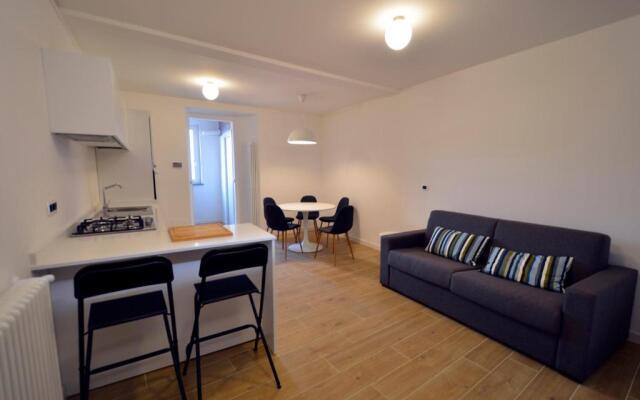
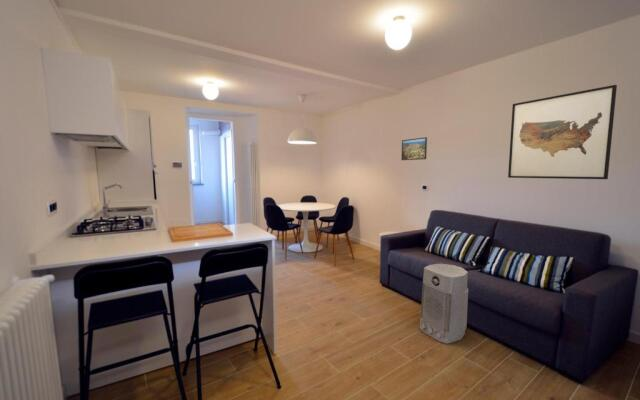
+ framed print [400,136,428,161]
+ wall art [507,84,618,180]
+ air purifier [418,263,469,345]
